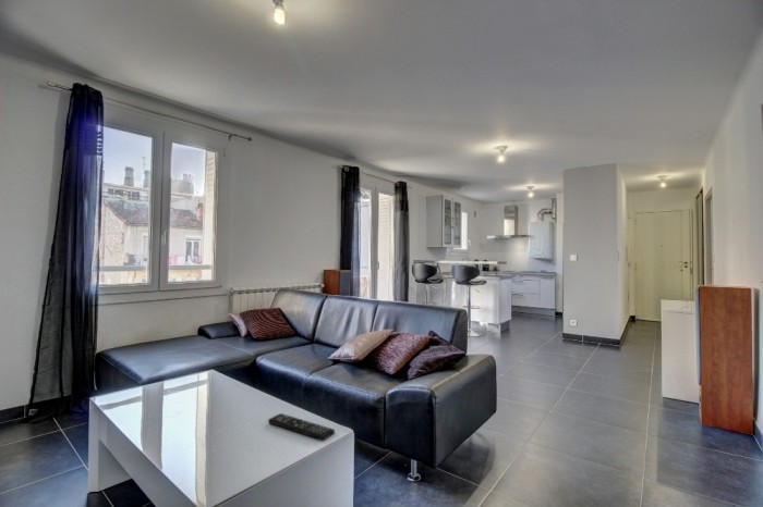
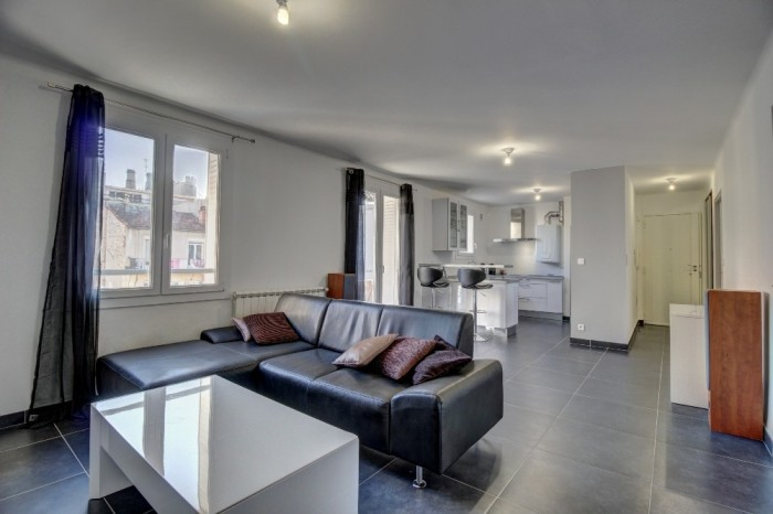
- remote control [267,412,336,442]
